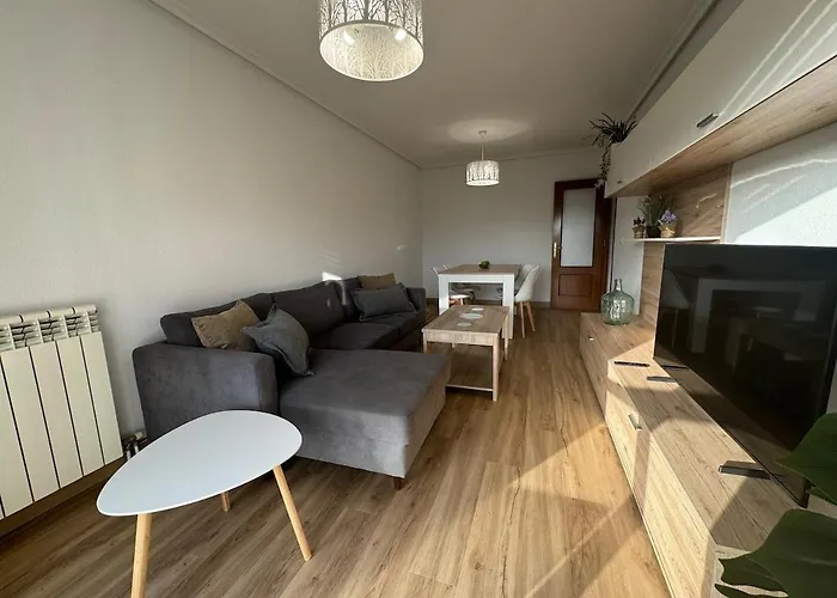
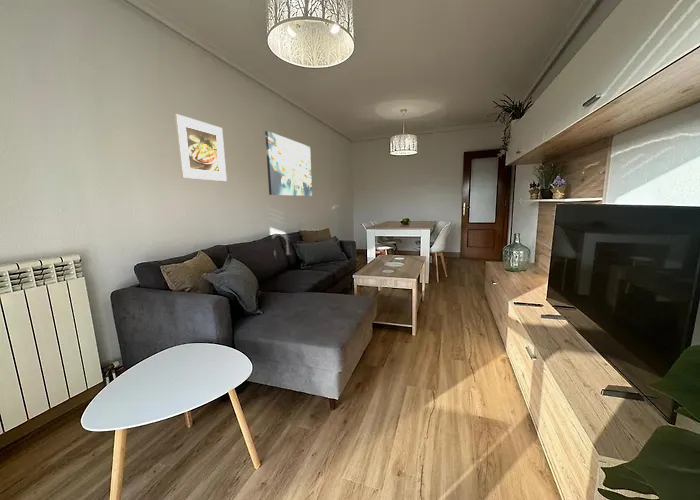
+ wall art [264,130,313,197]
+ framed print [174,113,228,182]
